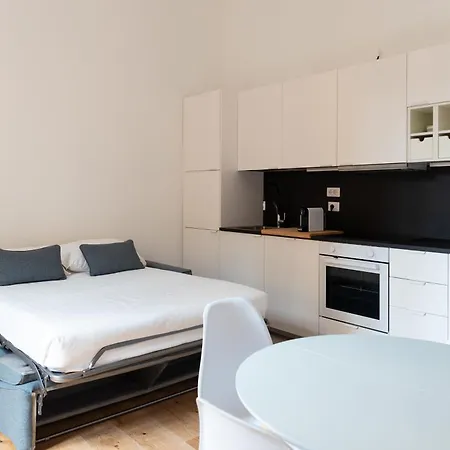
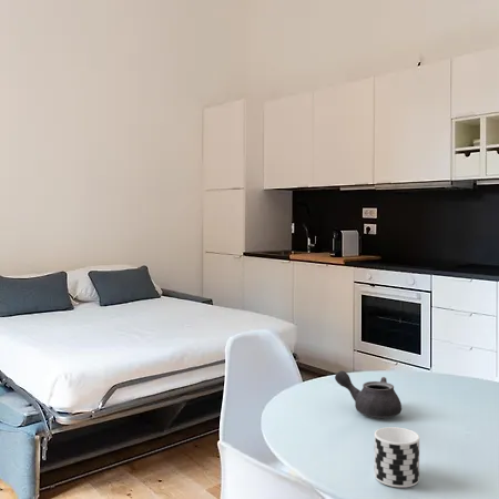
+ cup [374,426,420,489]
+ teapot [334,369,403,419]
